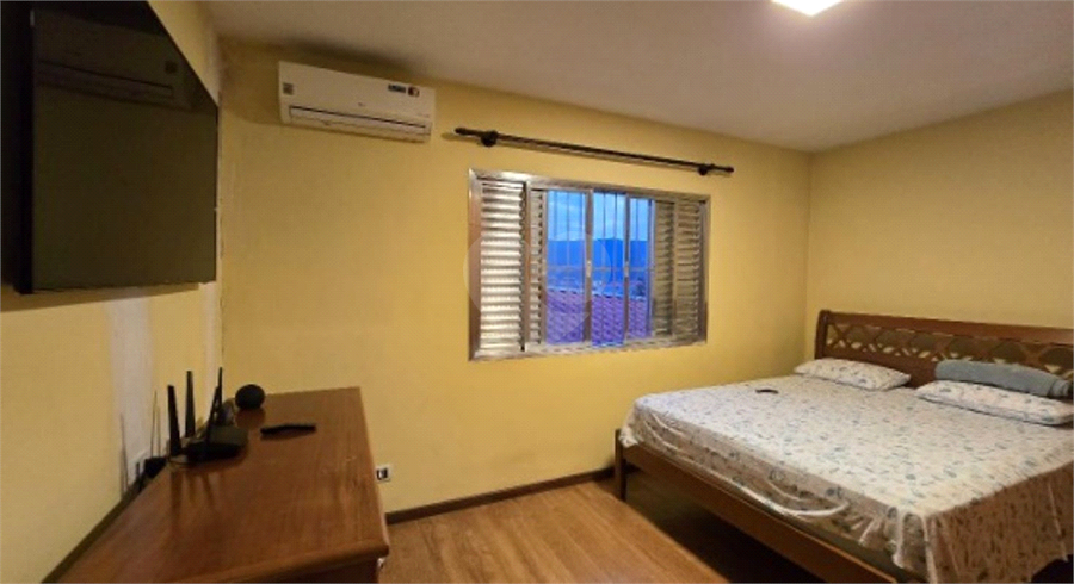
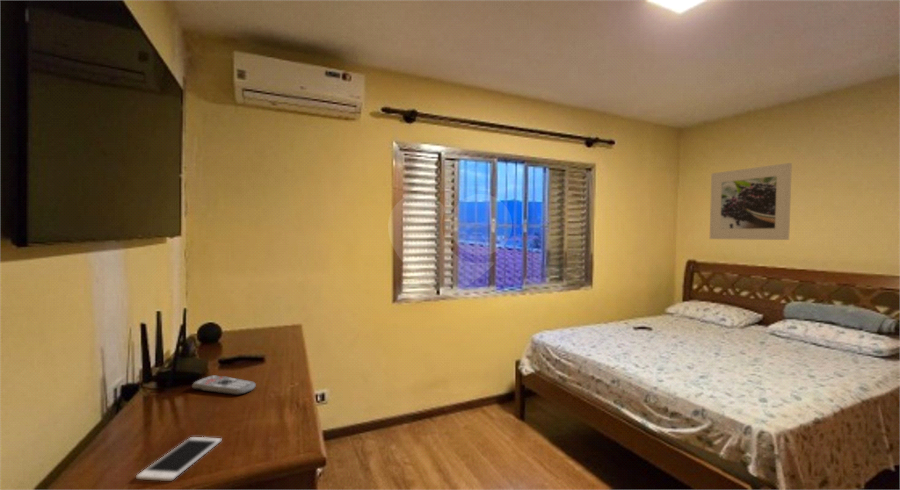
+ remote control [191,374,257,396]
+ cell phone [135,436,222,482]
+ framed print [709,162,793,241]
